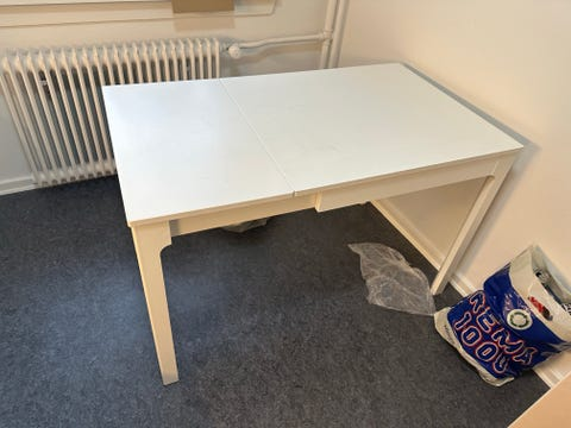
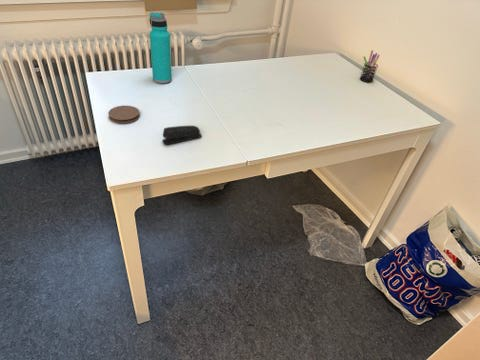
+ pen holder [359,49,381,83]
+ water bottle [149,11,173,84]
+ coaster [107,105,141,124]
+ stapler [161,125,203,146]
